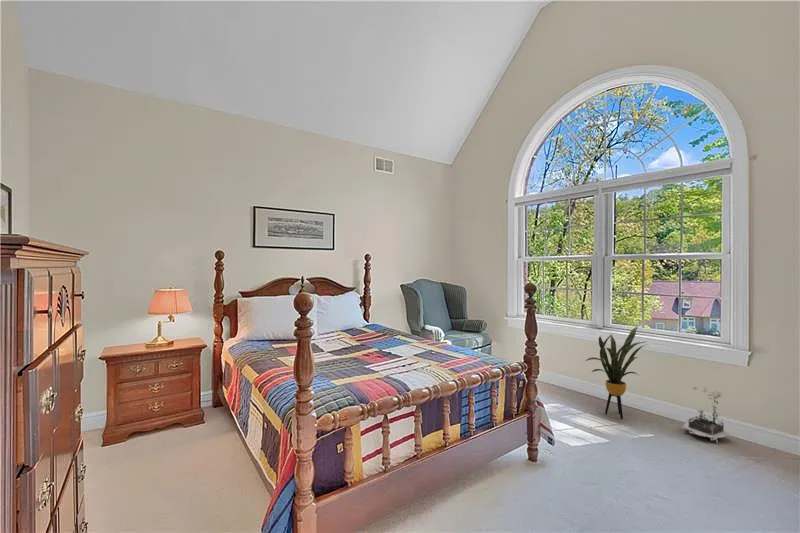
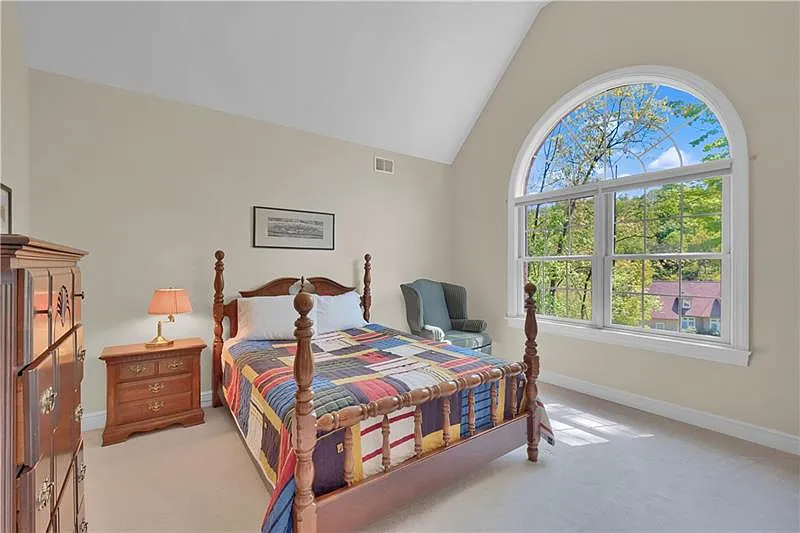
- potted plant [681,385,733,444]
- house plant [585,326,650,420]
